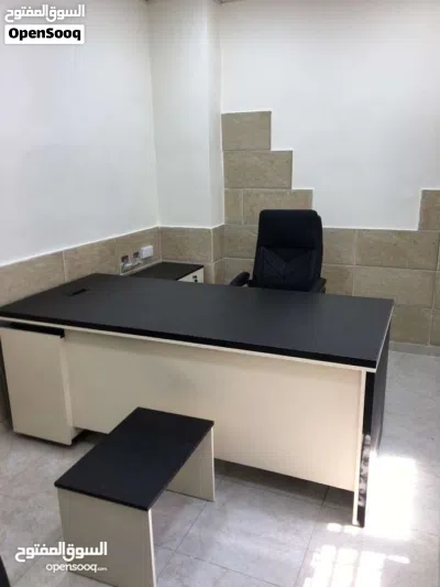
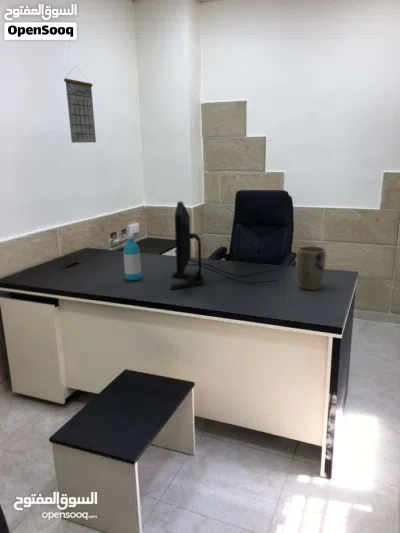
+ water bottle [122,233,143,282]
+ computer monitor [170,201,279,291]
+ plant pot [296,245,327,291]
+ calendar [63,65,97,144]
